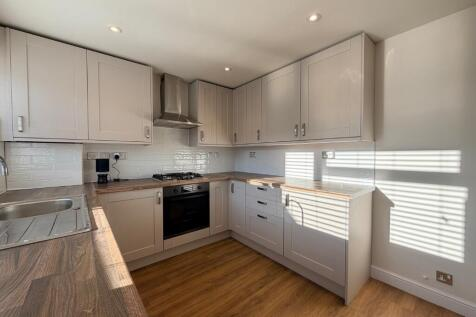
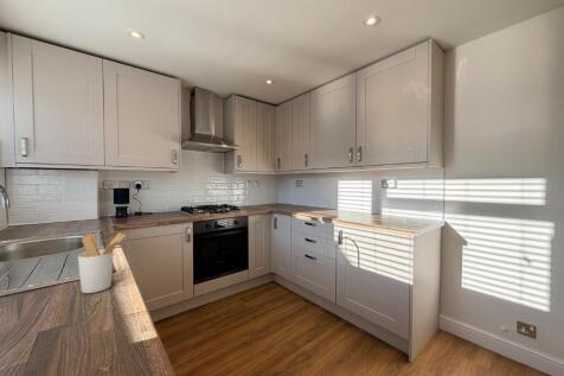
+ utensil holder [77,231,127,294]
